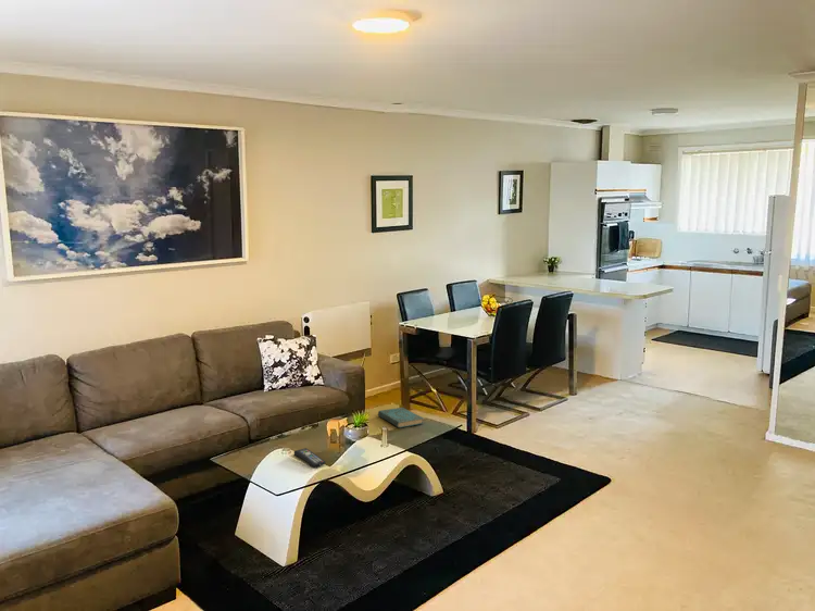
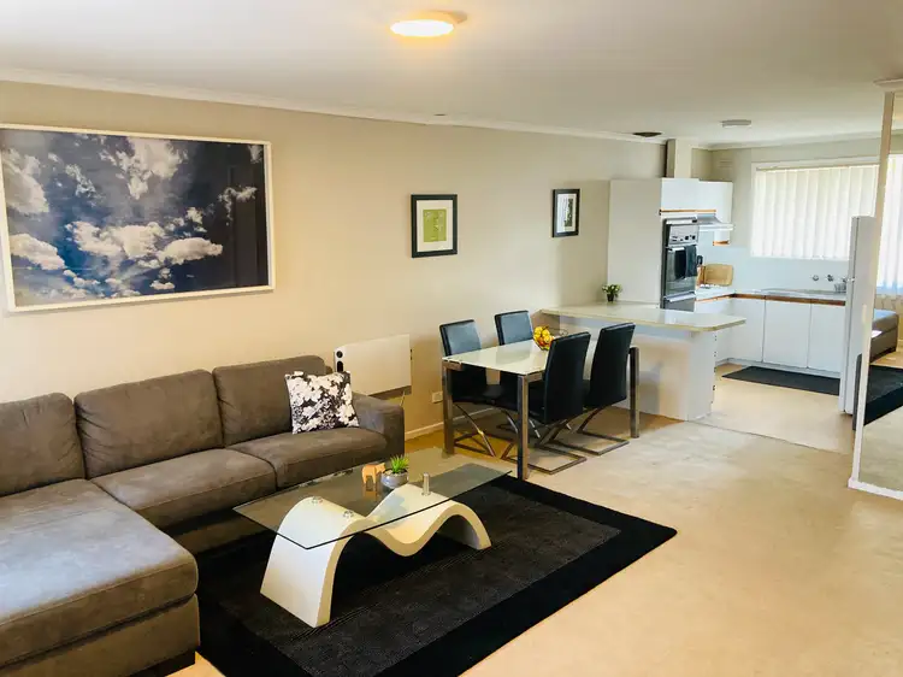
- book [377,407,425,428]
- remote control [293,447,326,467]
